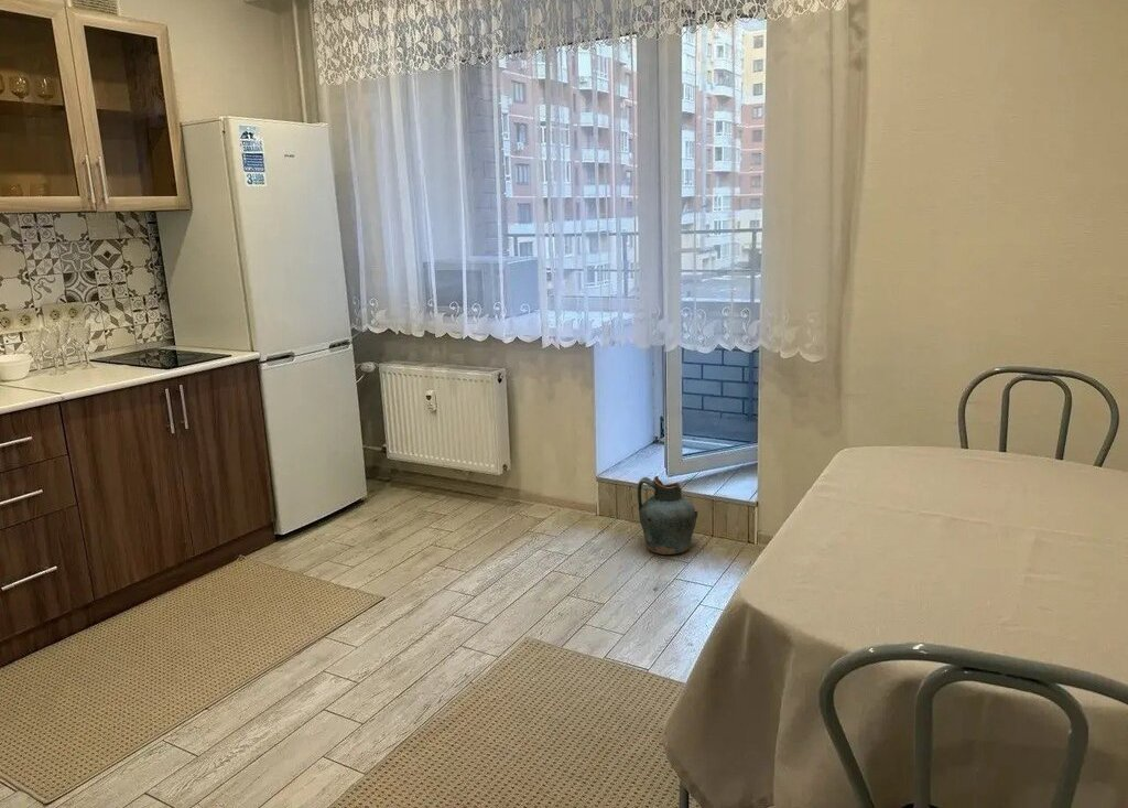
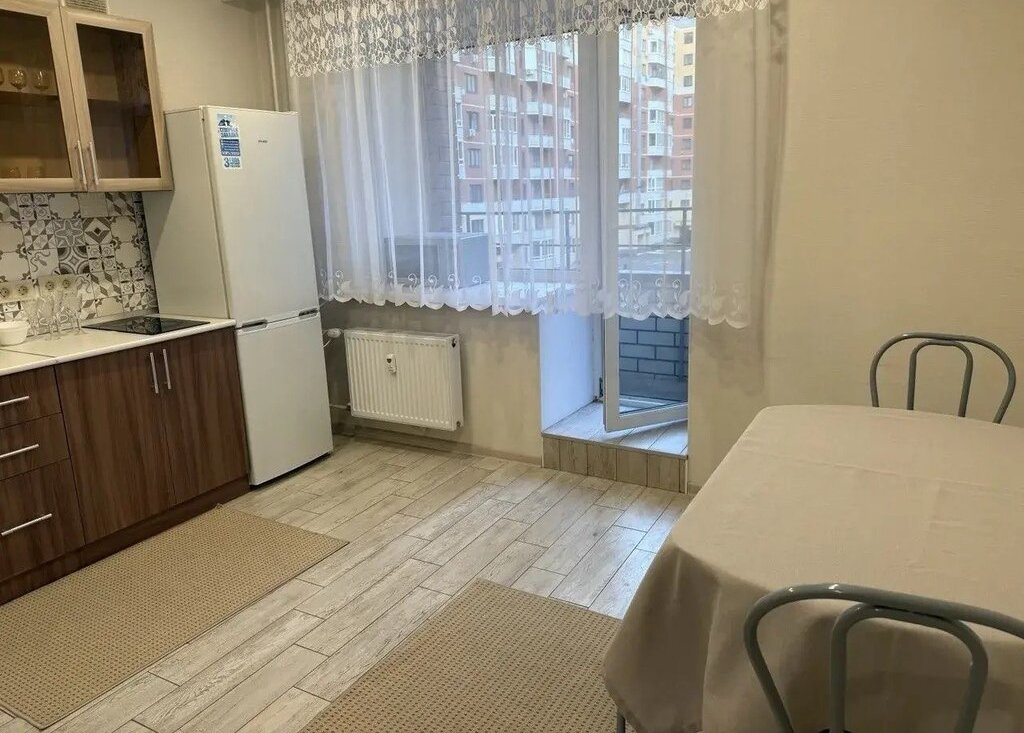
- ceramic jug [637,475,698,556]
